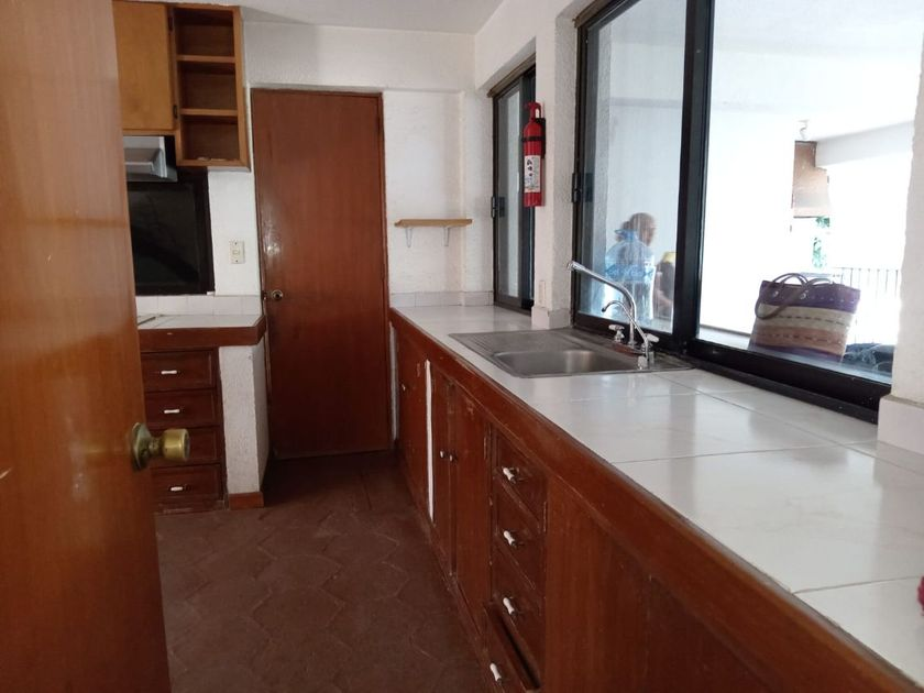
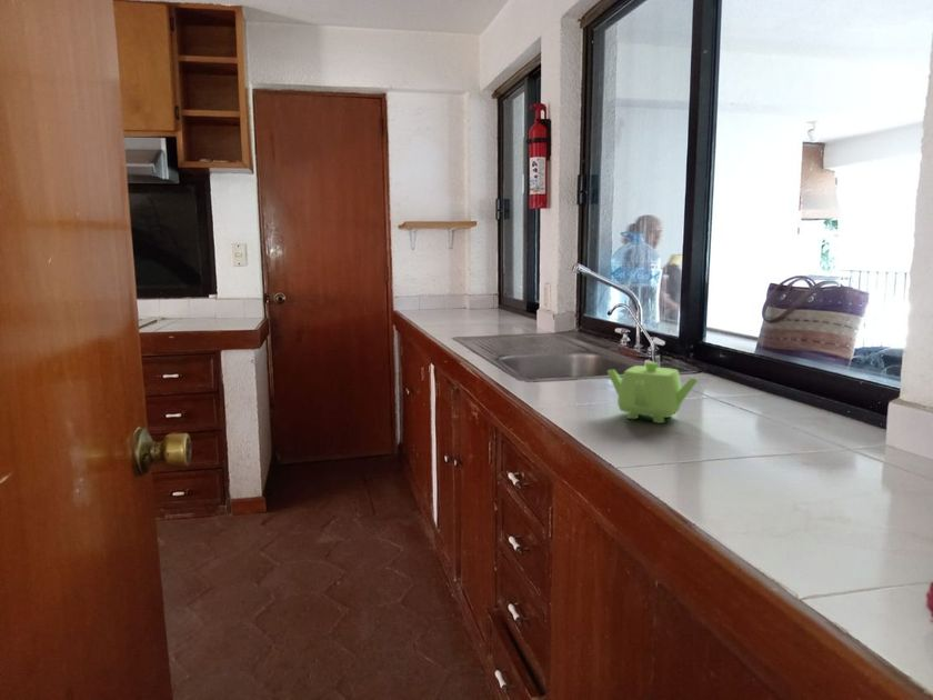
+ teapot [606,361,700,424]
